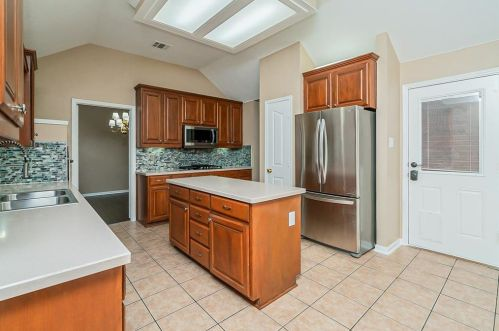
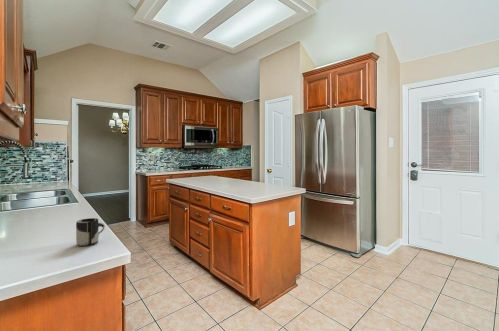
+ cup [75,217,106,247]
